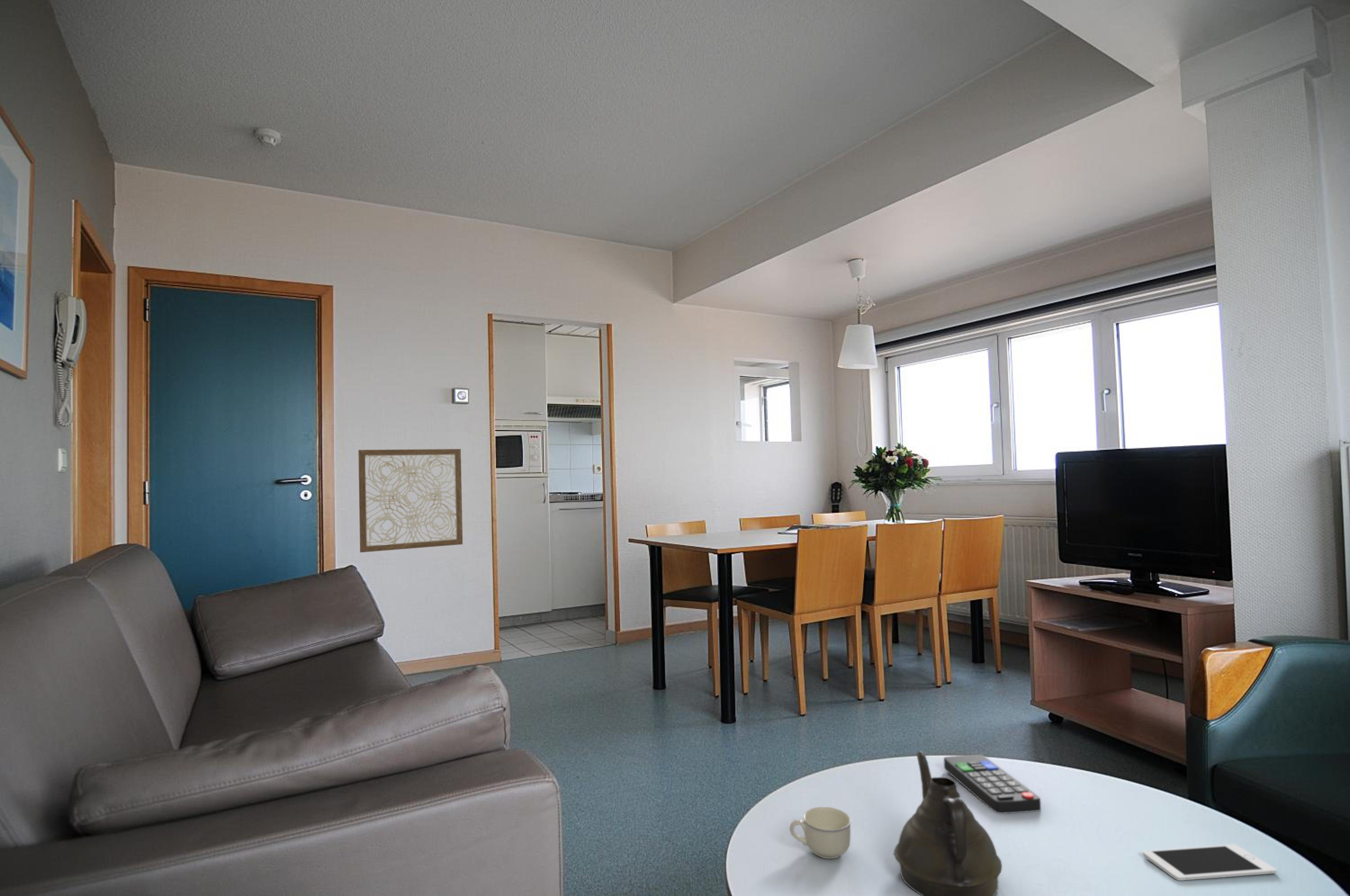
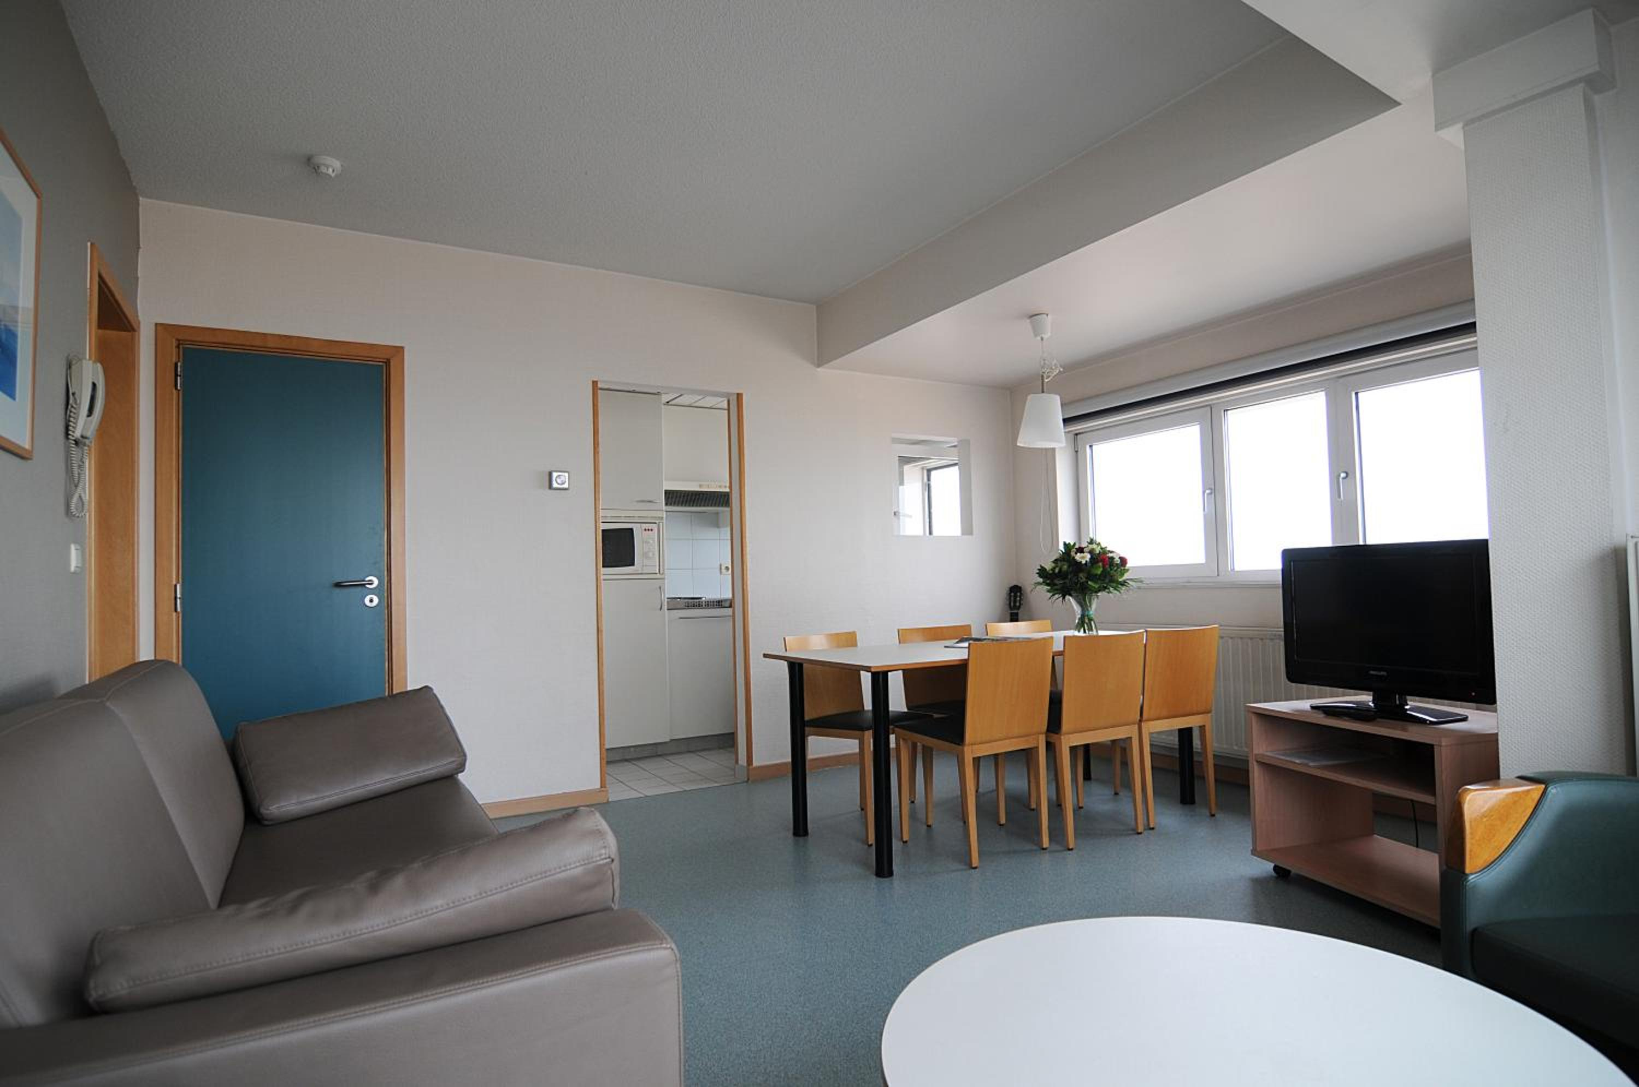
- cup [789,806,851,859]
- wall art [358,447,463,553]
- remote control [943,754,1041,814]
- cell phone [1142,844,1277,881]
- teapot [893,750,1003,896]
